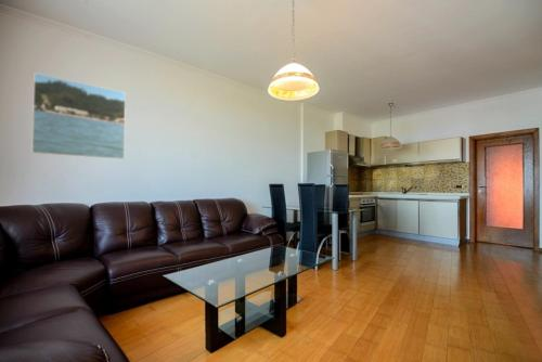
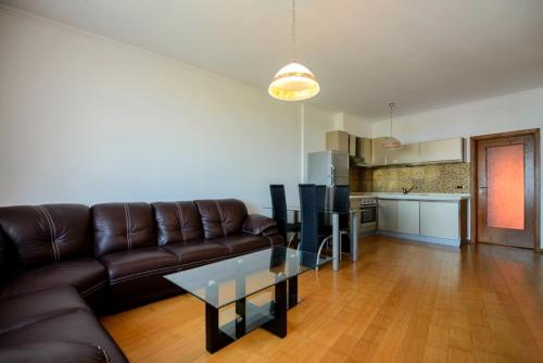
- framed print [31,72,127,160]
